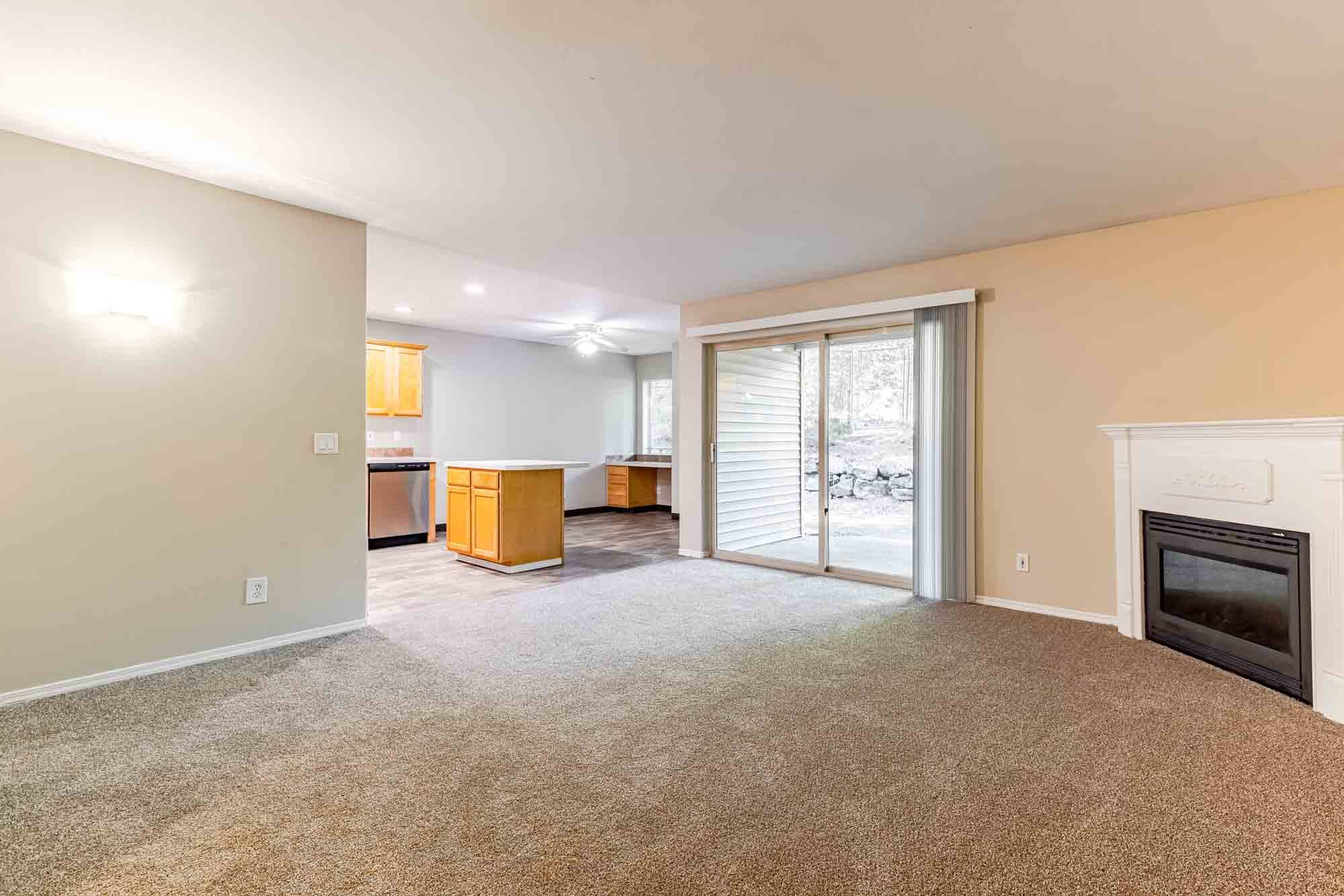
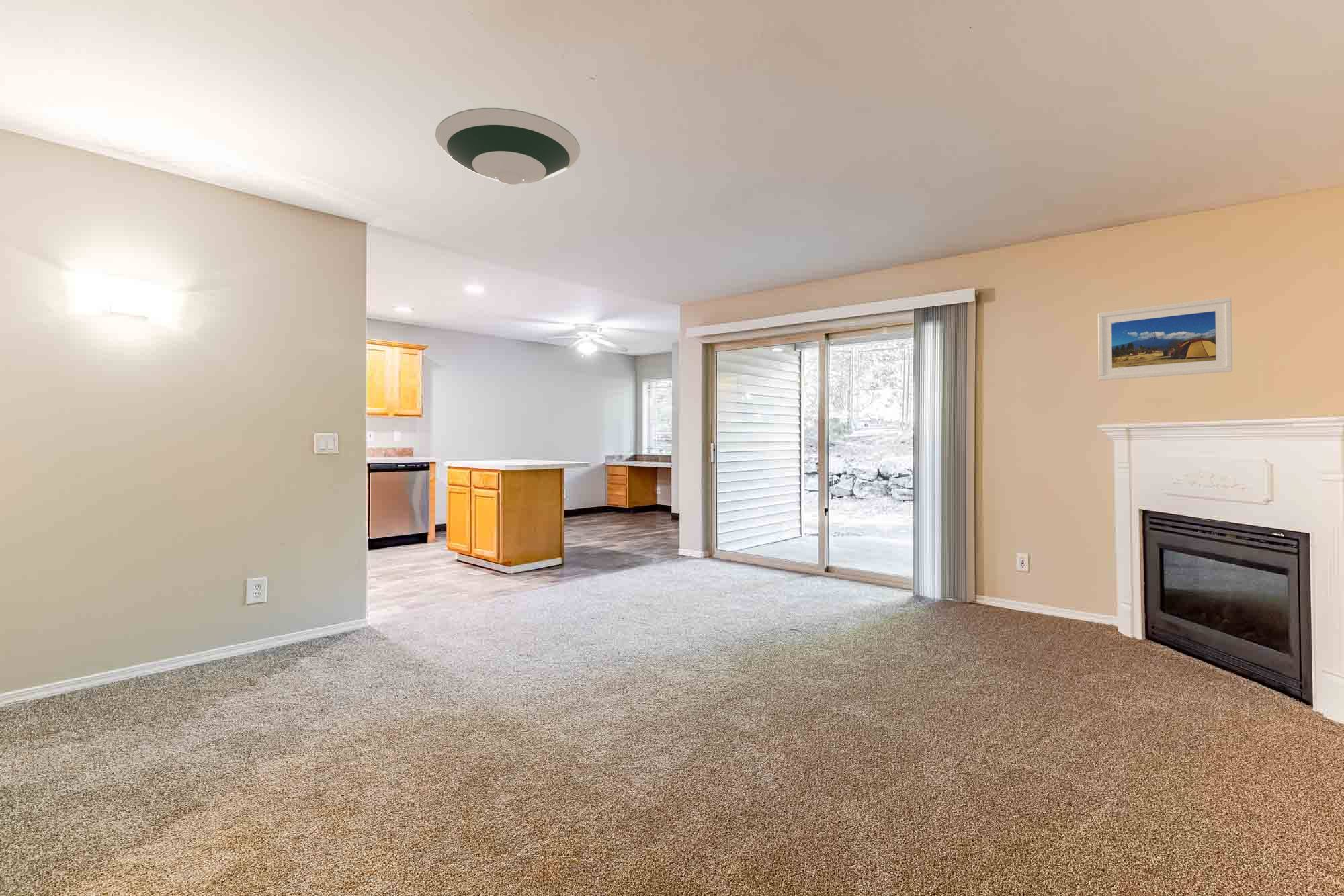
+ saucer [435,107,581,185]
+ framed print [1097,296,1233,381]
